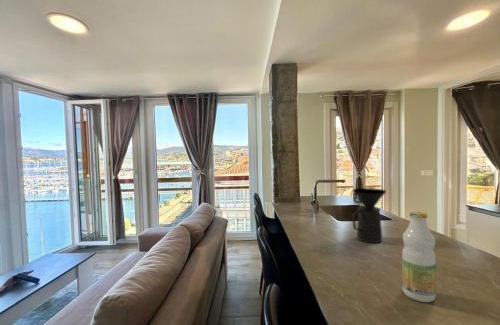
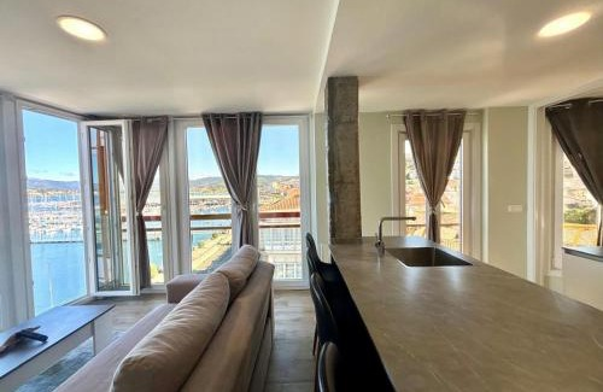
- bottle [401,211,437,303]
- coffee maker [351,187,387,244]
